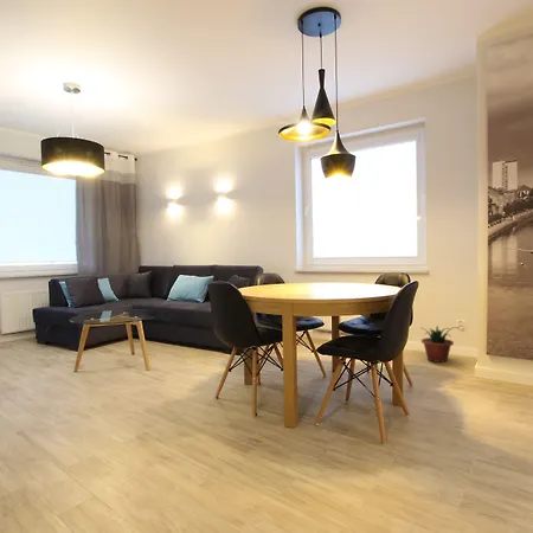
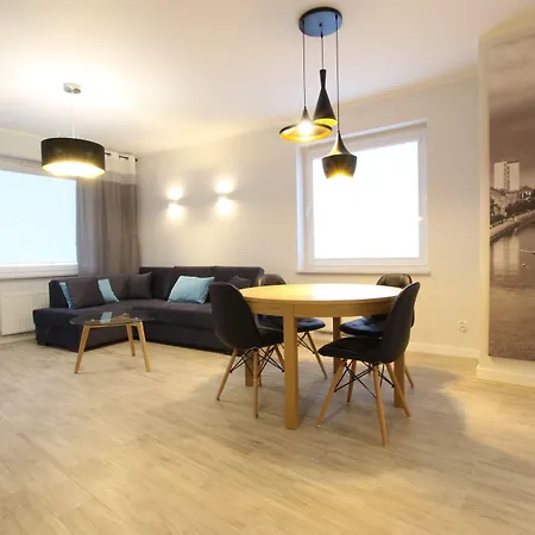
- potted plant [420,325,461,364]
